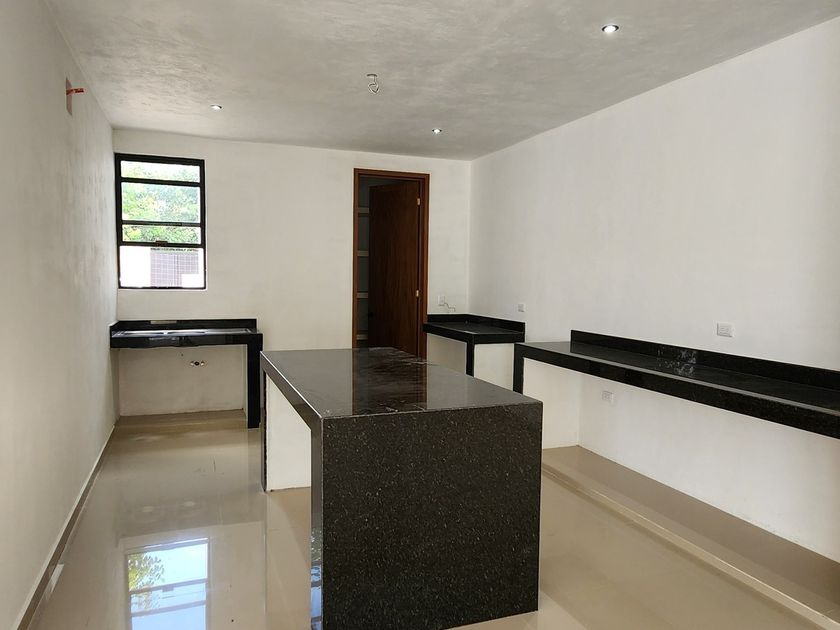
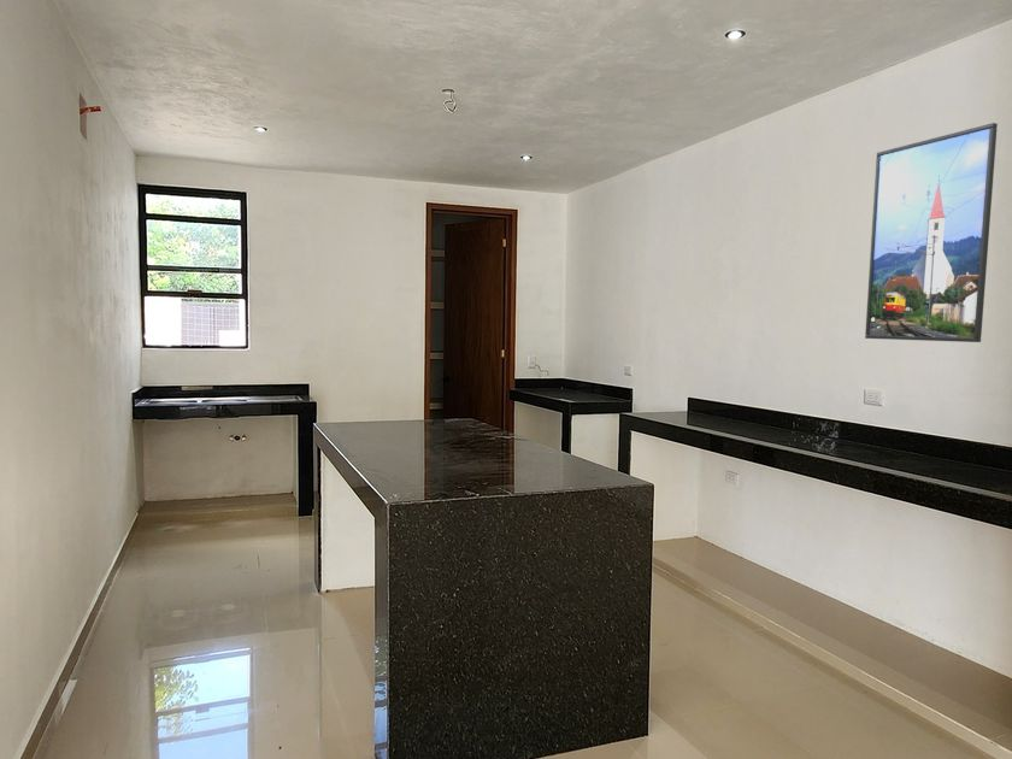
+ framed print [864,122,999,343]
